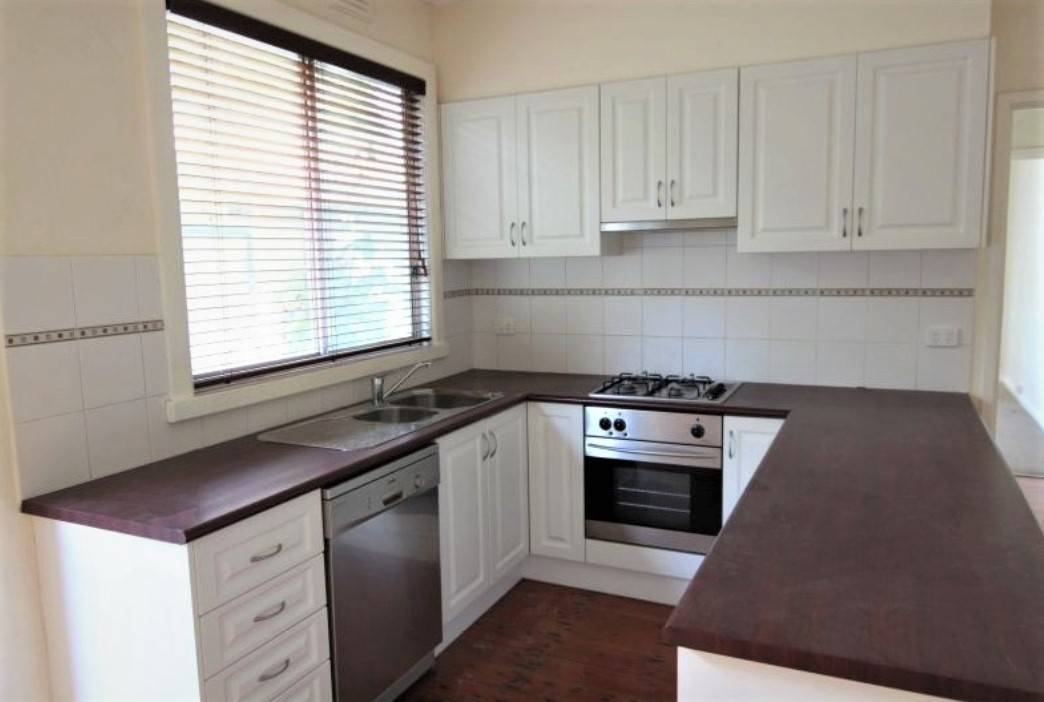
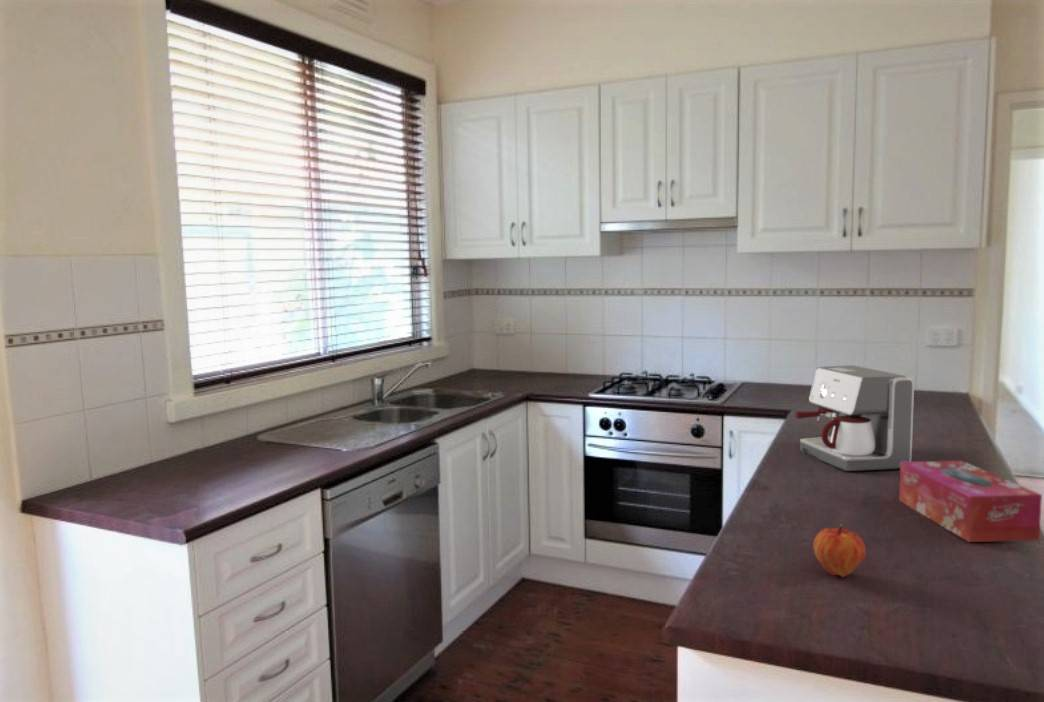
+ fruit [812,524,867,578]
+ coffee maker [794,364,915,472]
+ tissue box [898,459,1043,543]
